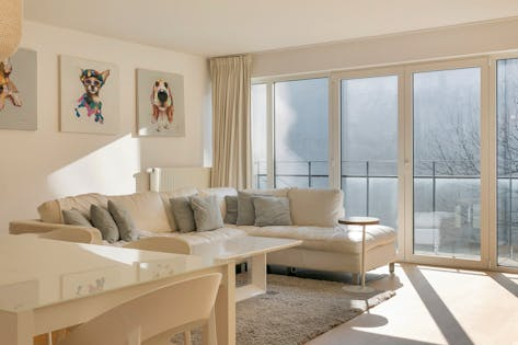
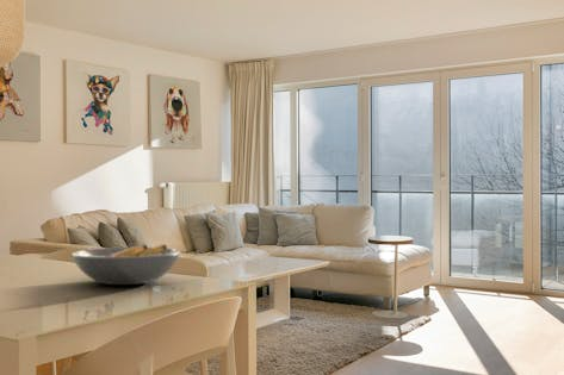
+ fruit bowl [70,244,182,286]
